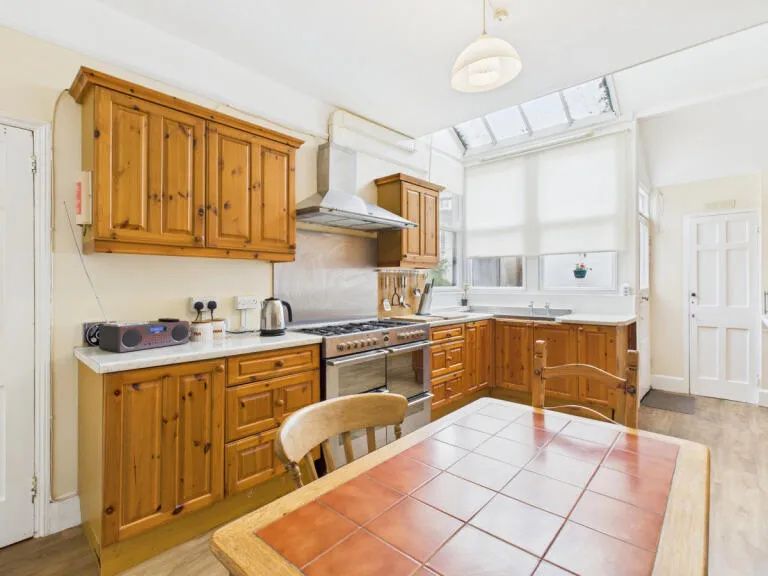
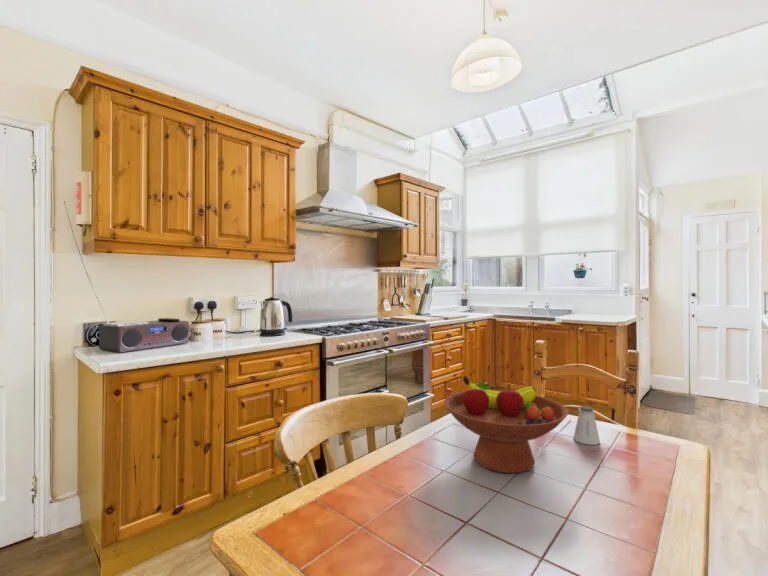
+ fruit bowl [443,375,569,474]
+ saltshaker [572,405,601,446]
